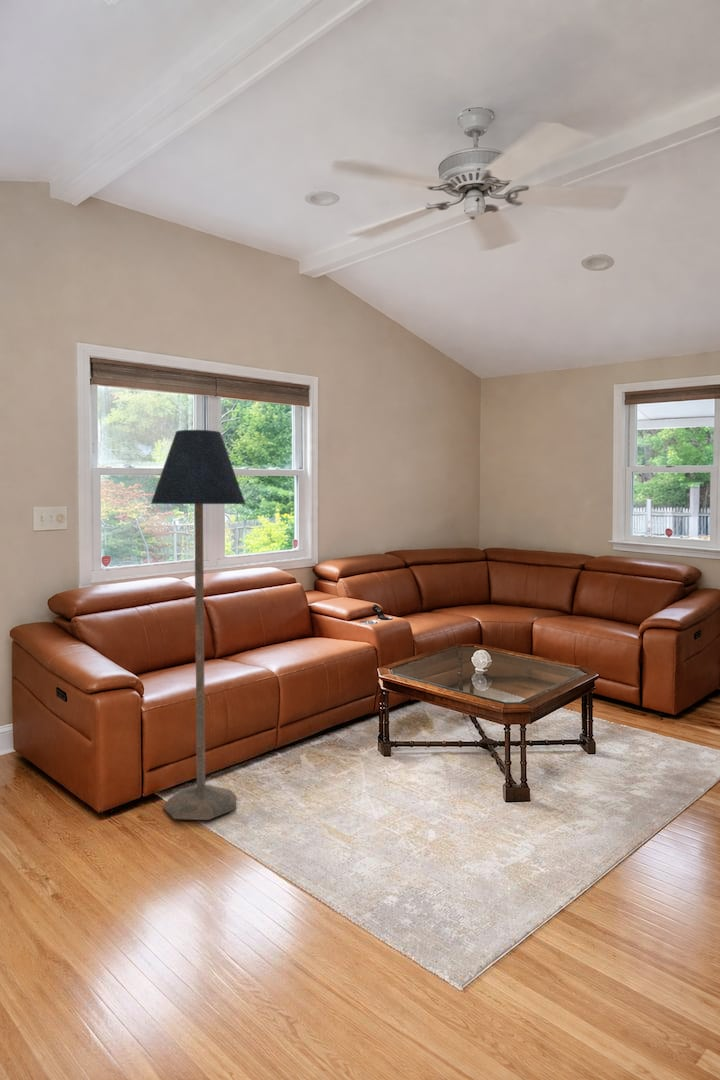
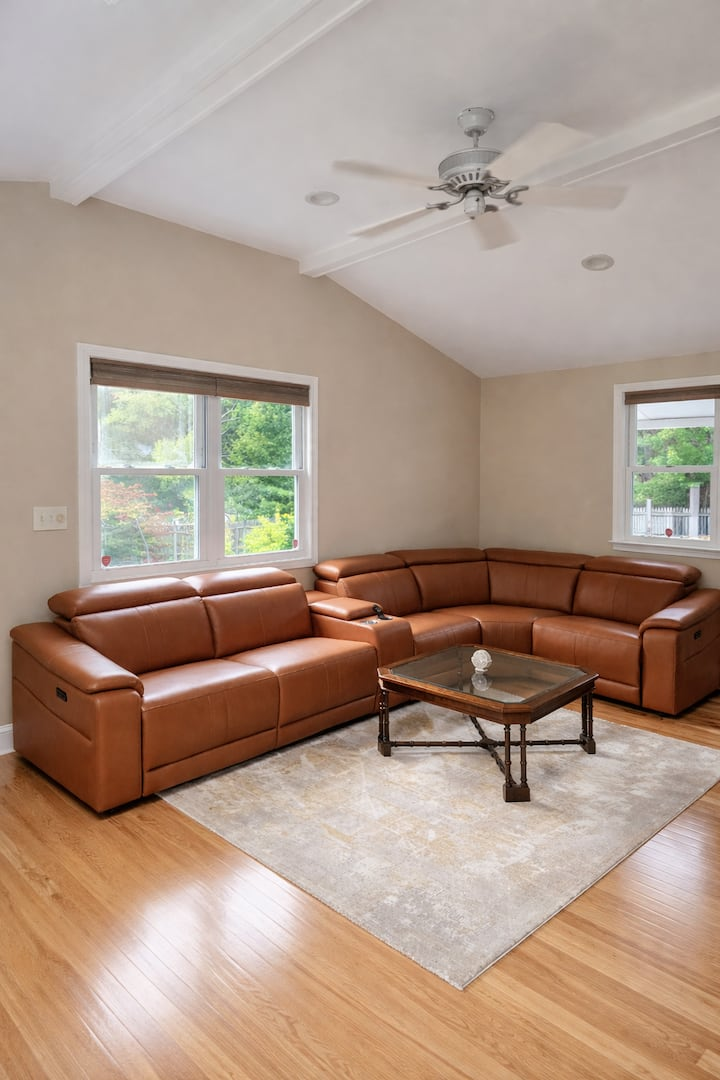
- floor lamp [150,429,246,821]
